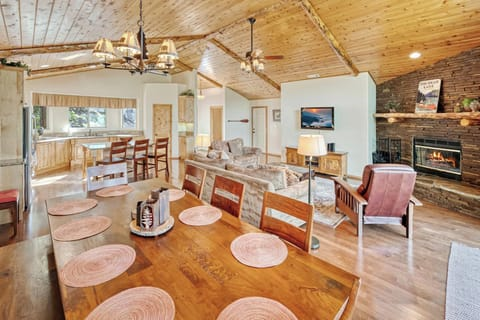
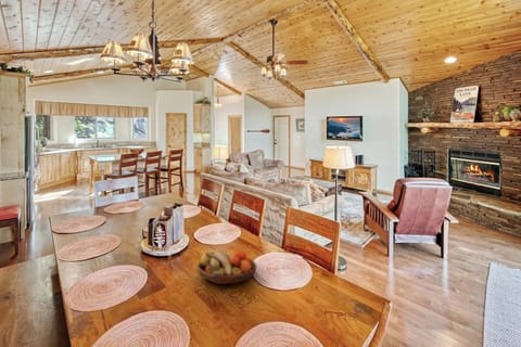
+ fruit bowl [196,248,257,285]
